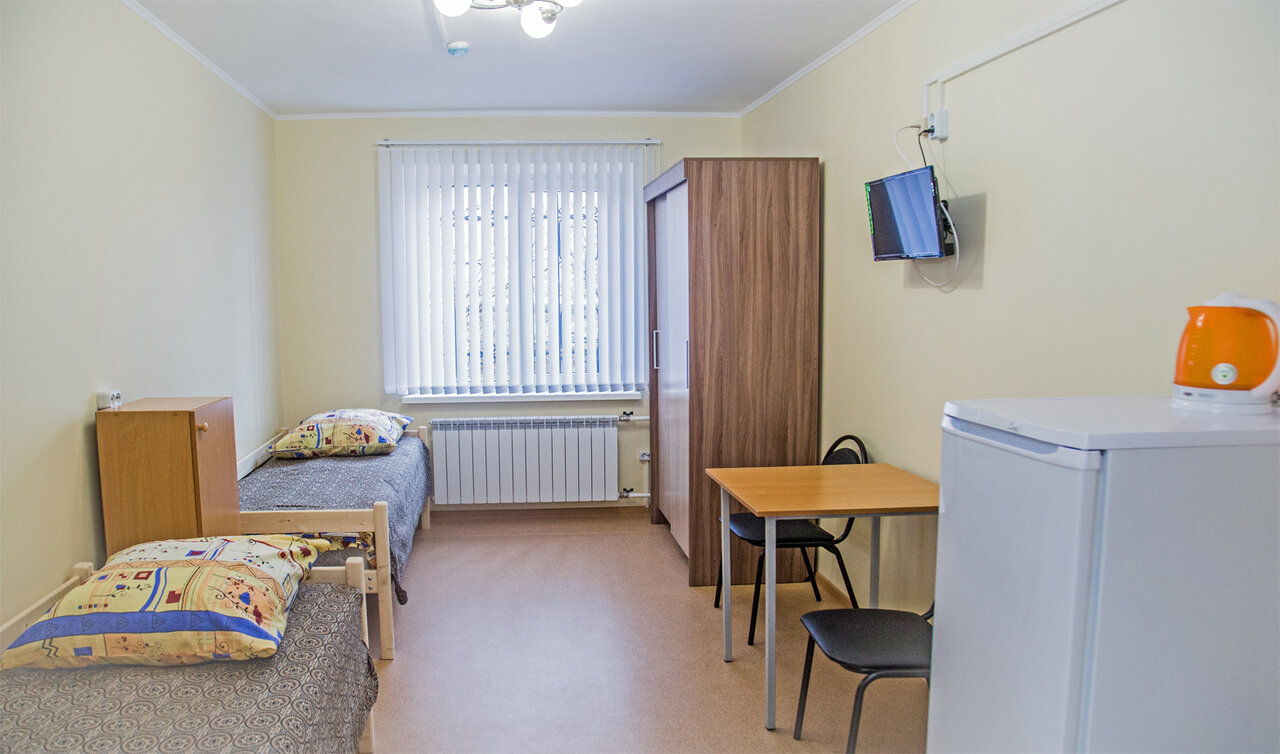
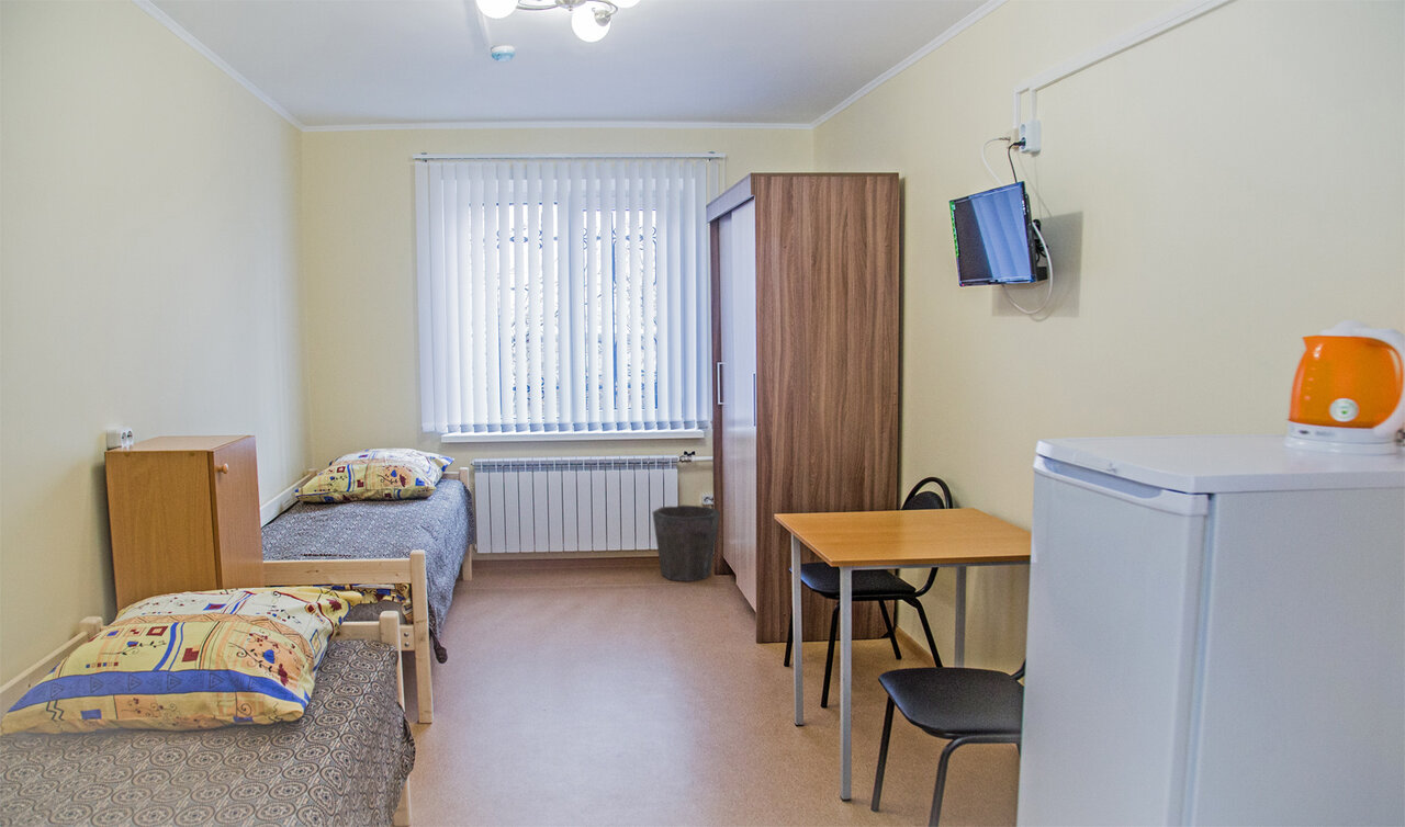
+ waste bin [651,505,721,582]
